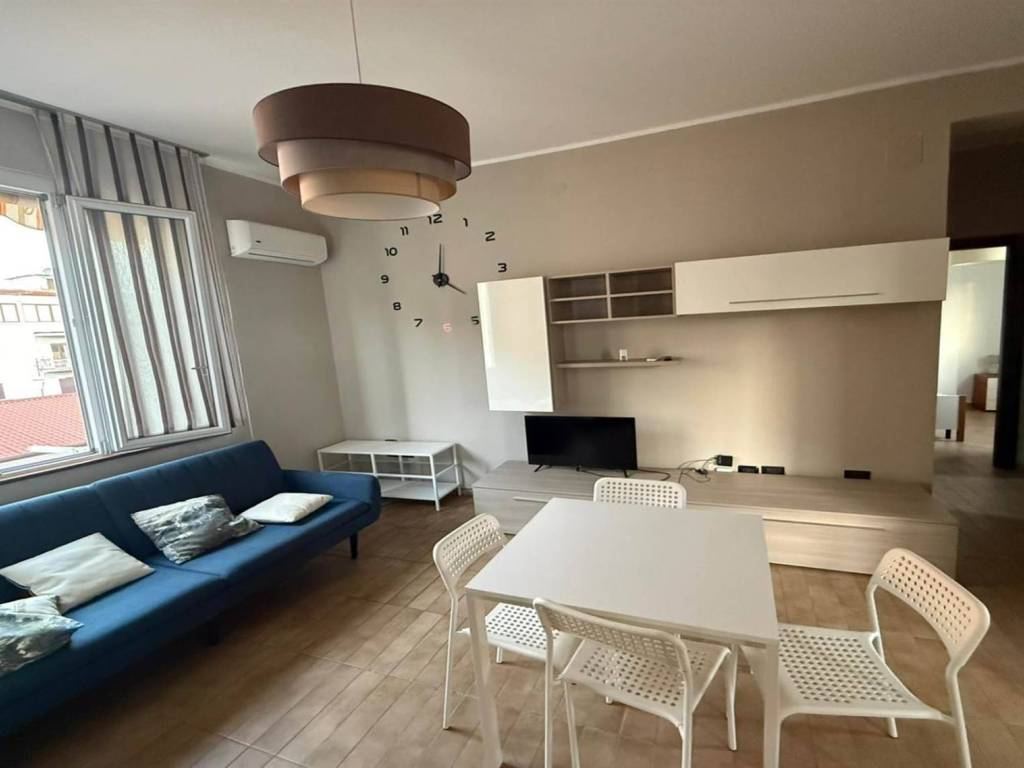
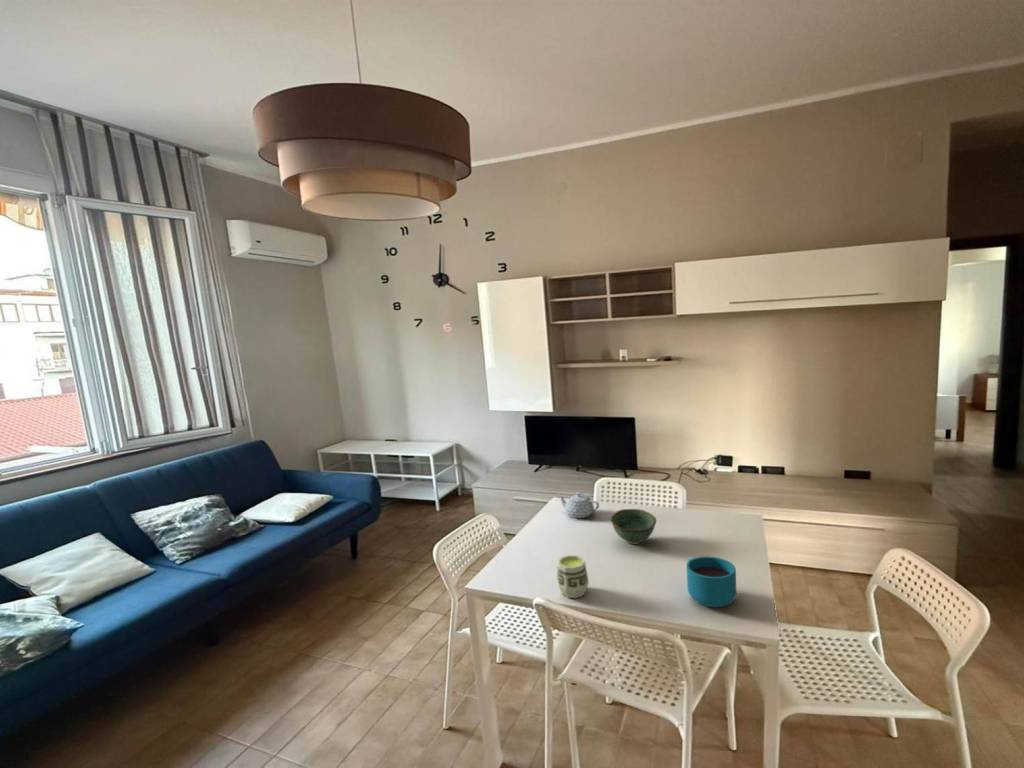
+ teapot [556,491,600,519]
+ bowl [610,508,657,545]
+ cup [556,554,590,599]
+ cup [685,555,737,608]
